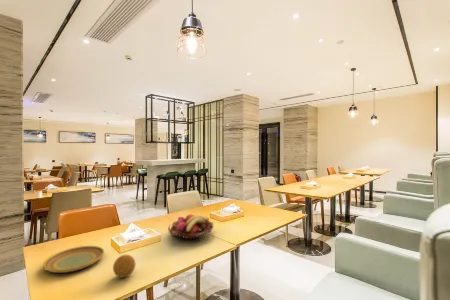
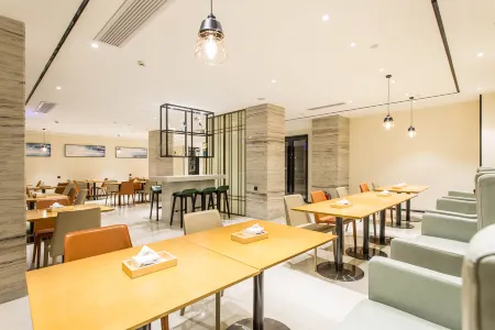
- plate [42,245,105,274]
- fruit basket [167,214,214,241]
- fruit [112,254,136,279]
